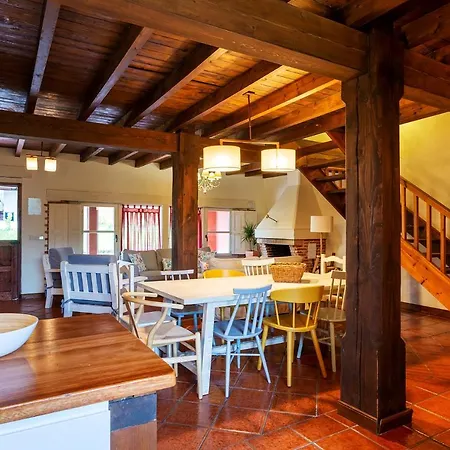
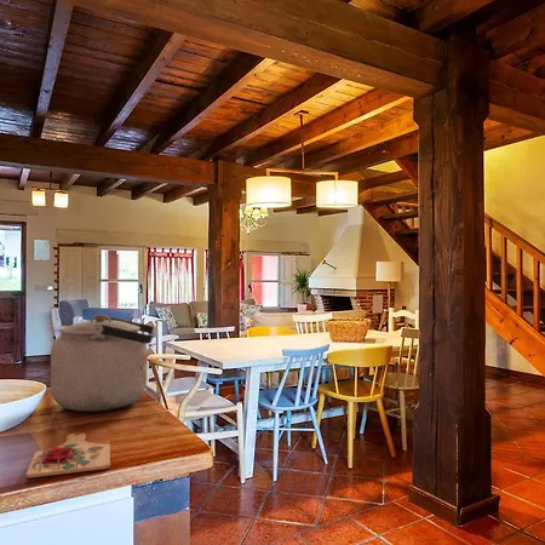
+ kettle [50,314,156,413]
+ cutting board [25,431,111,478]
